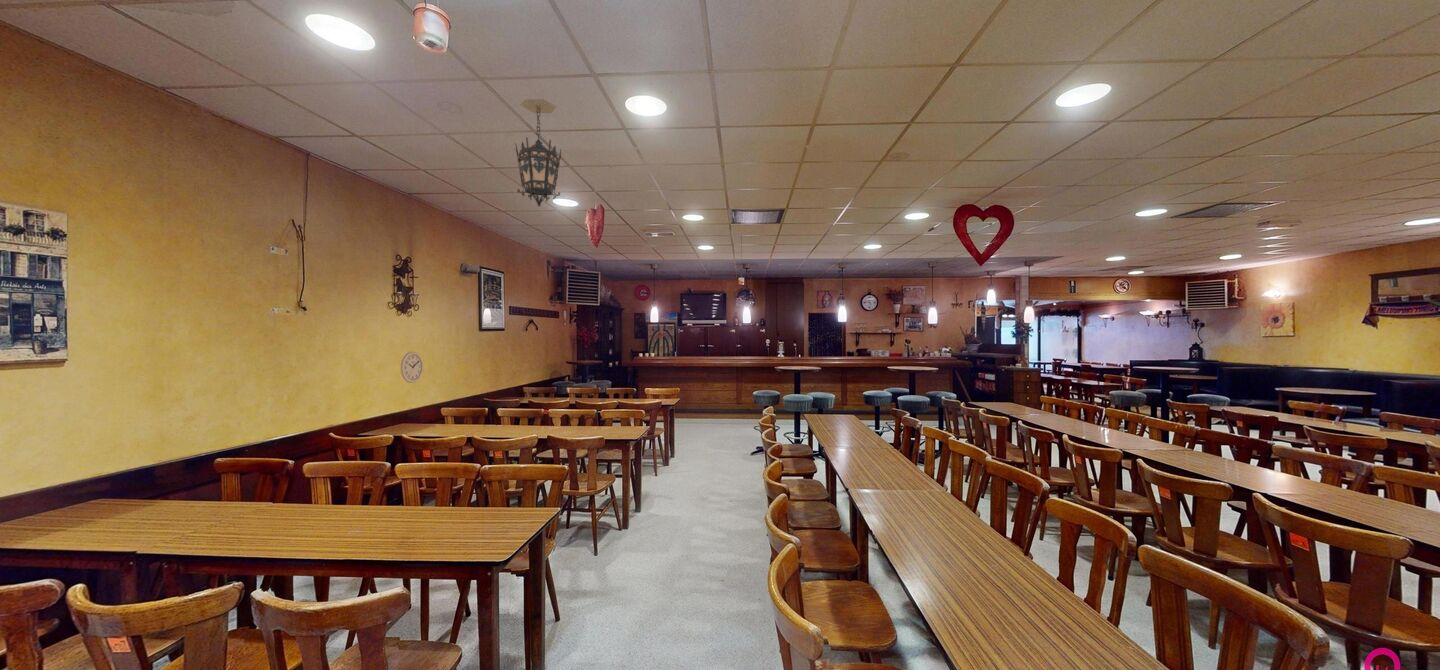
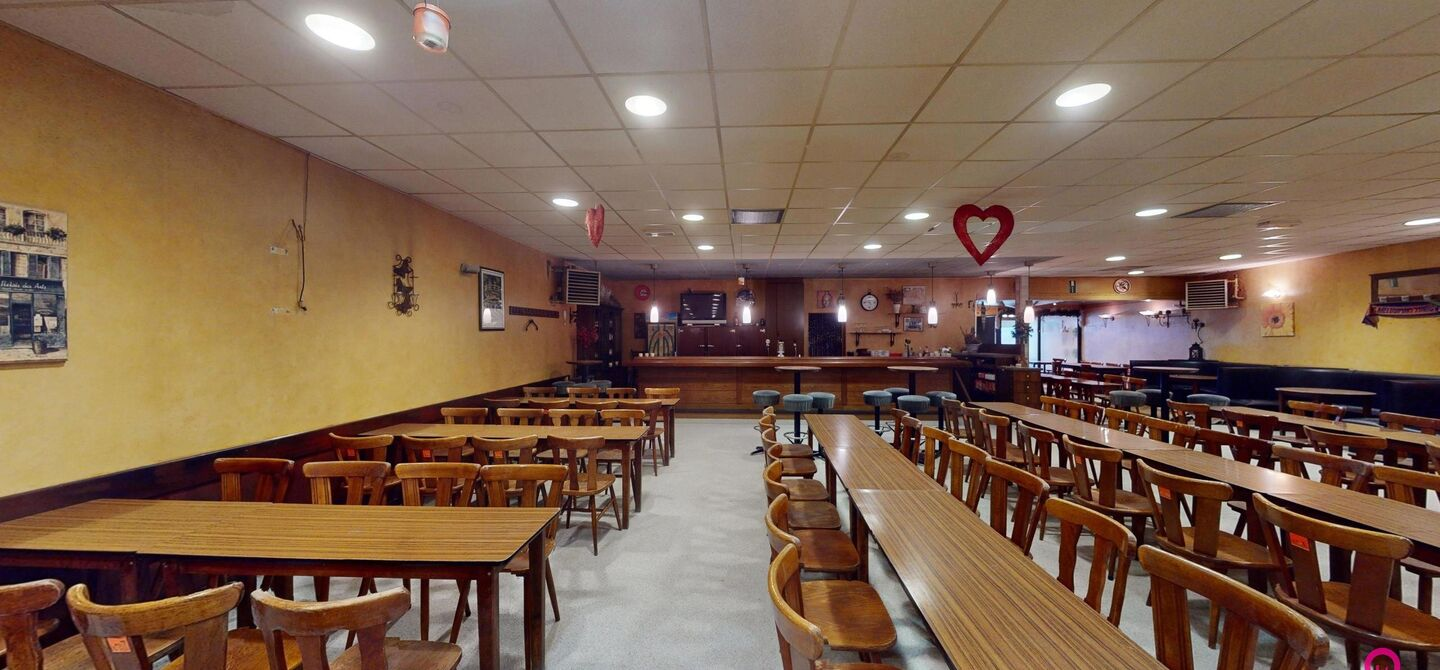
- hanging lantern [513,98,562,208]
- wall clock [400,351,424,384]
